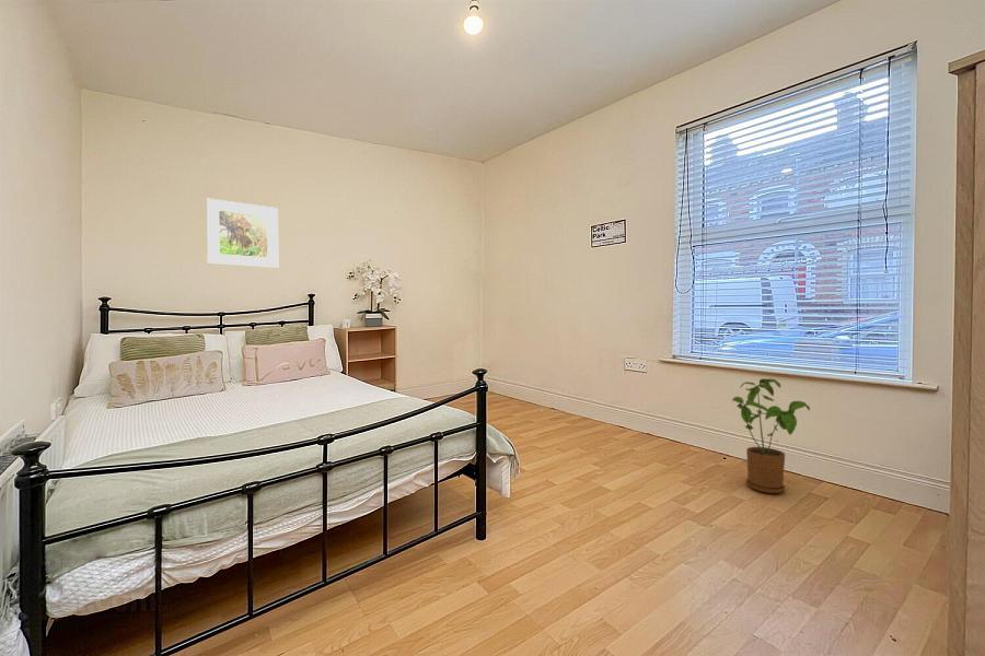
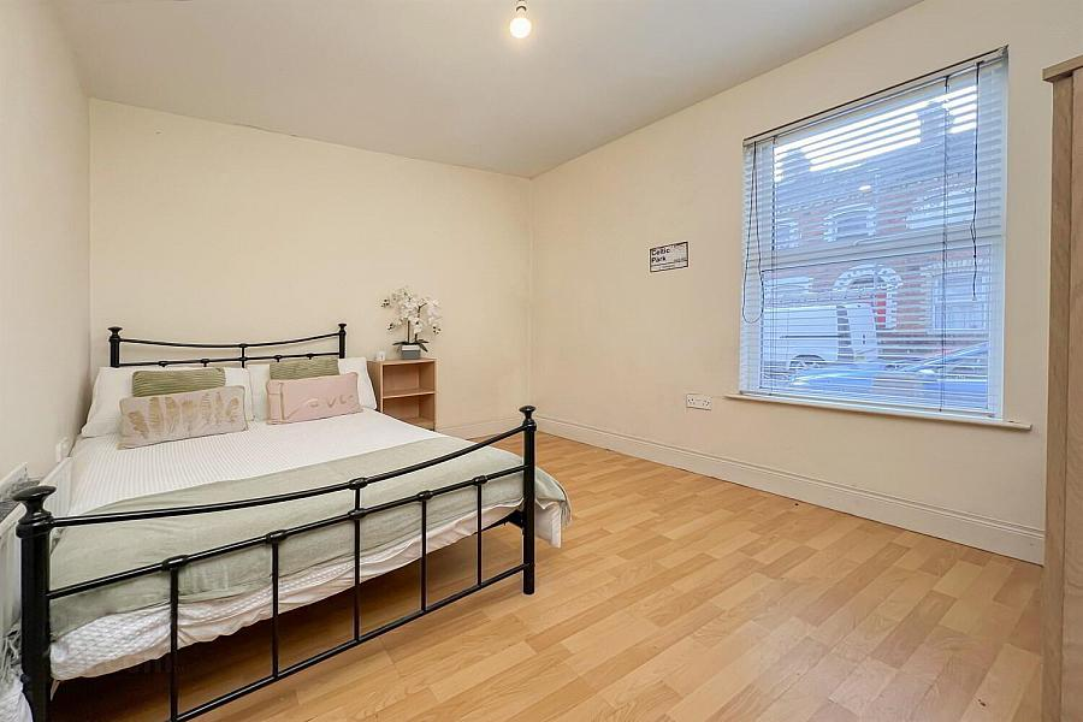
- house plant [731,377,811,494]
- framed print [206,198,279,269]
